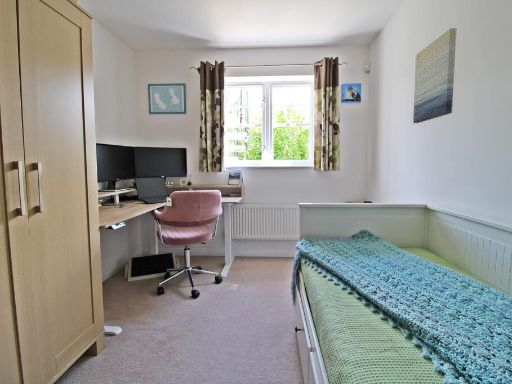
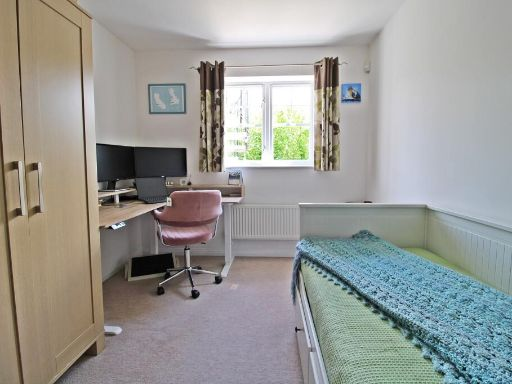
- wall art [412,27,457,124]
